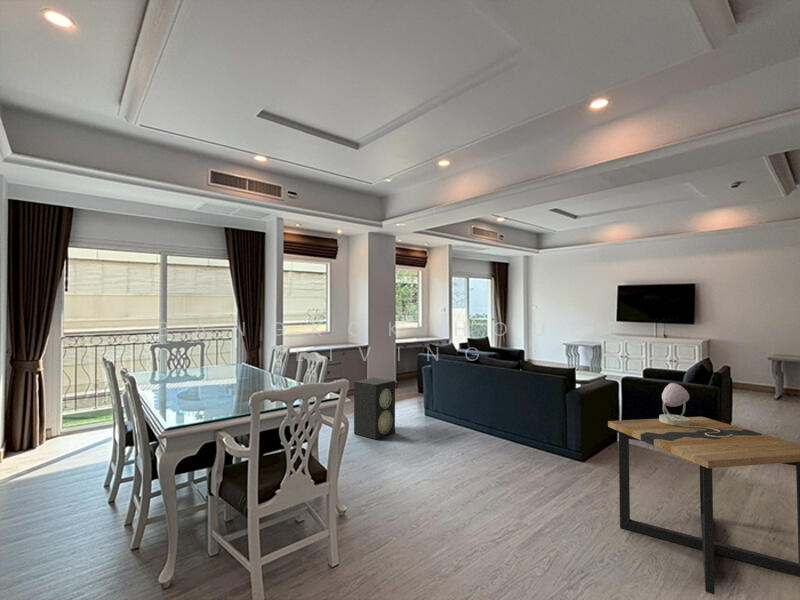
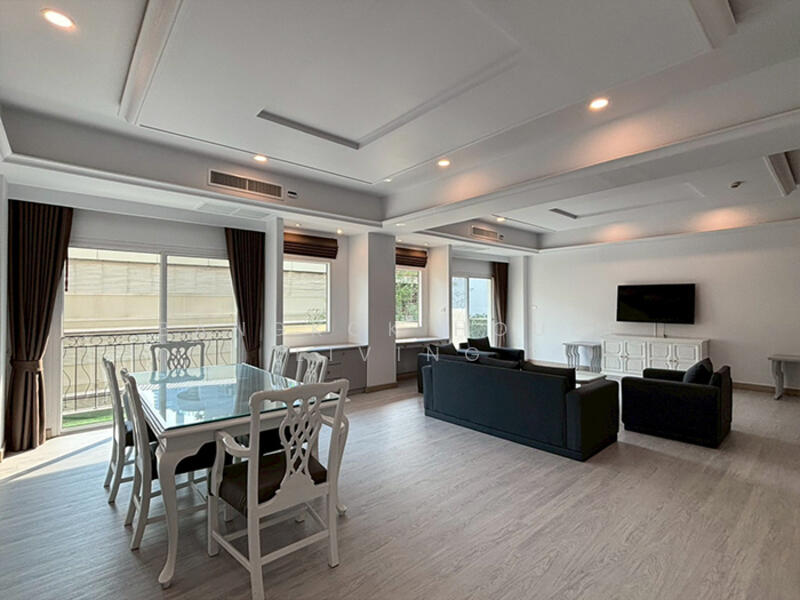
- table lamp [658,382,733,438]
- speaker [353,377,396,440]
- side table [607,416,800,596]
